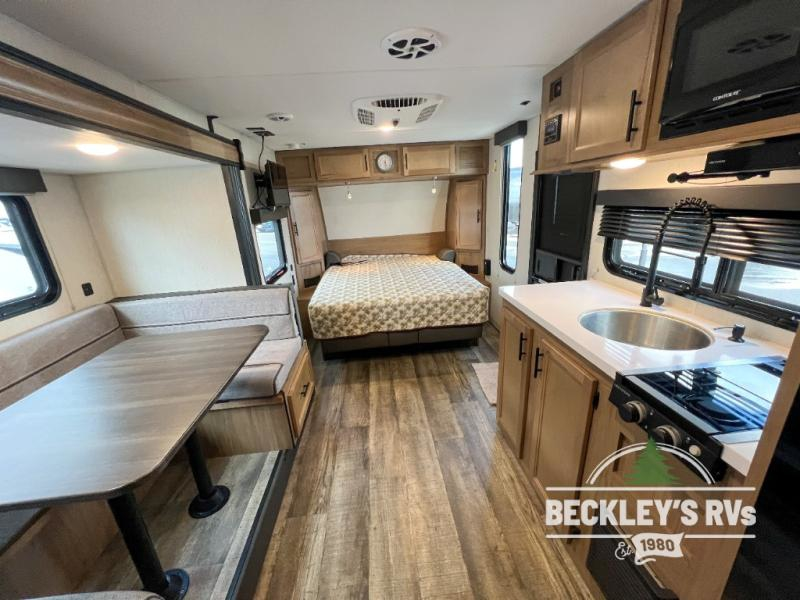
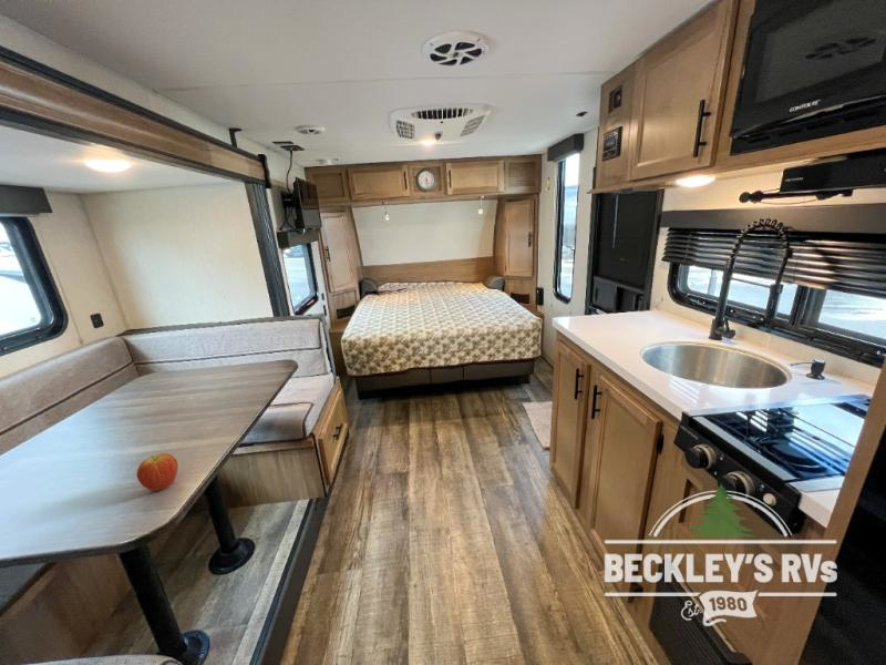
+ fruit [136,452,179,492]
